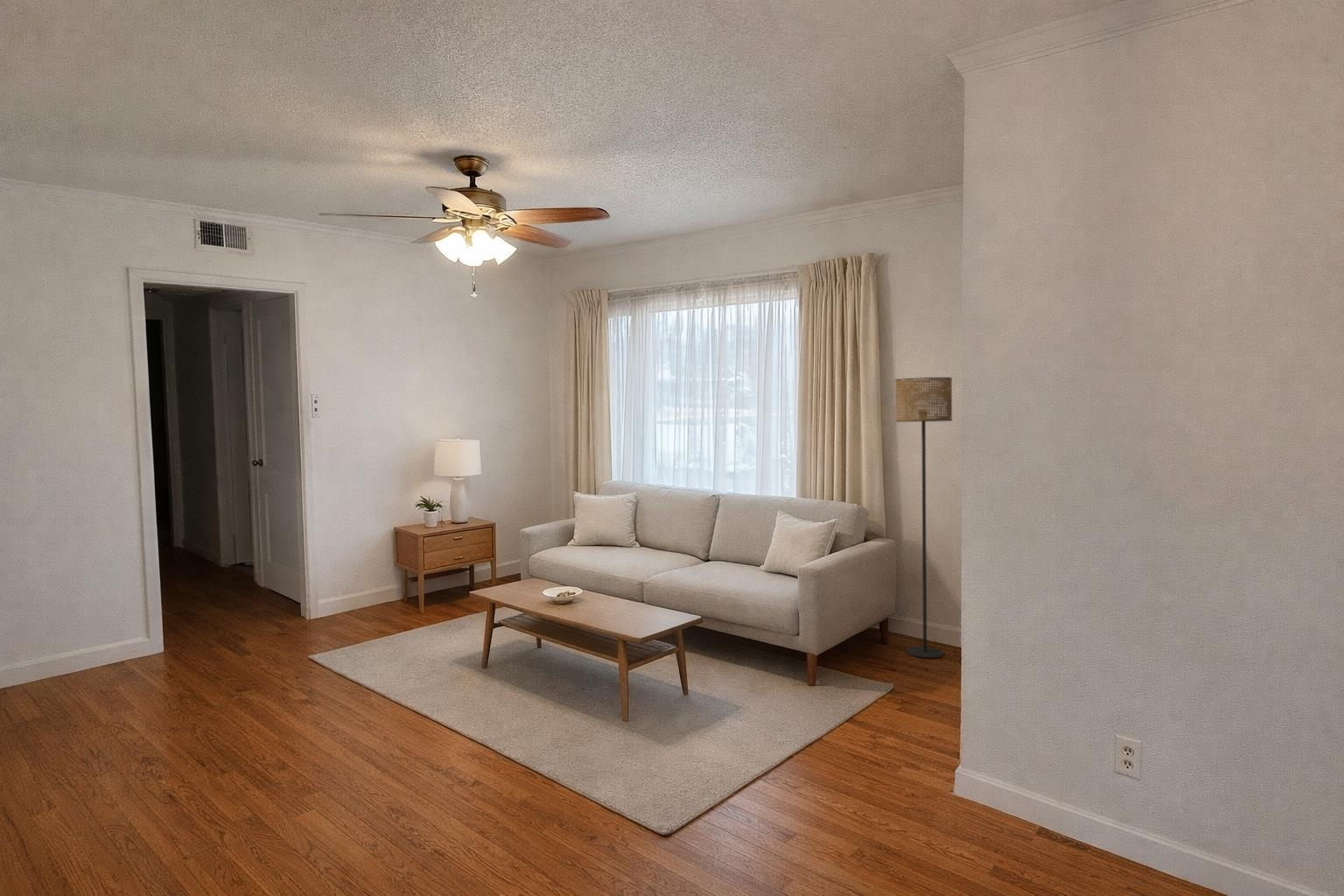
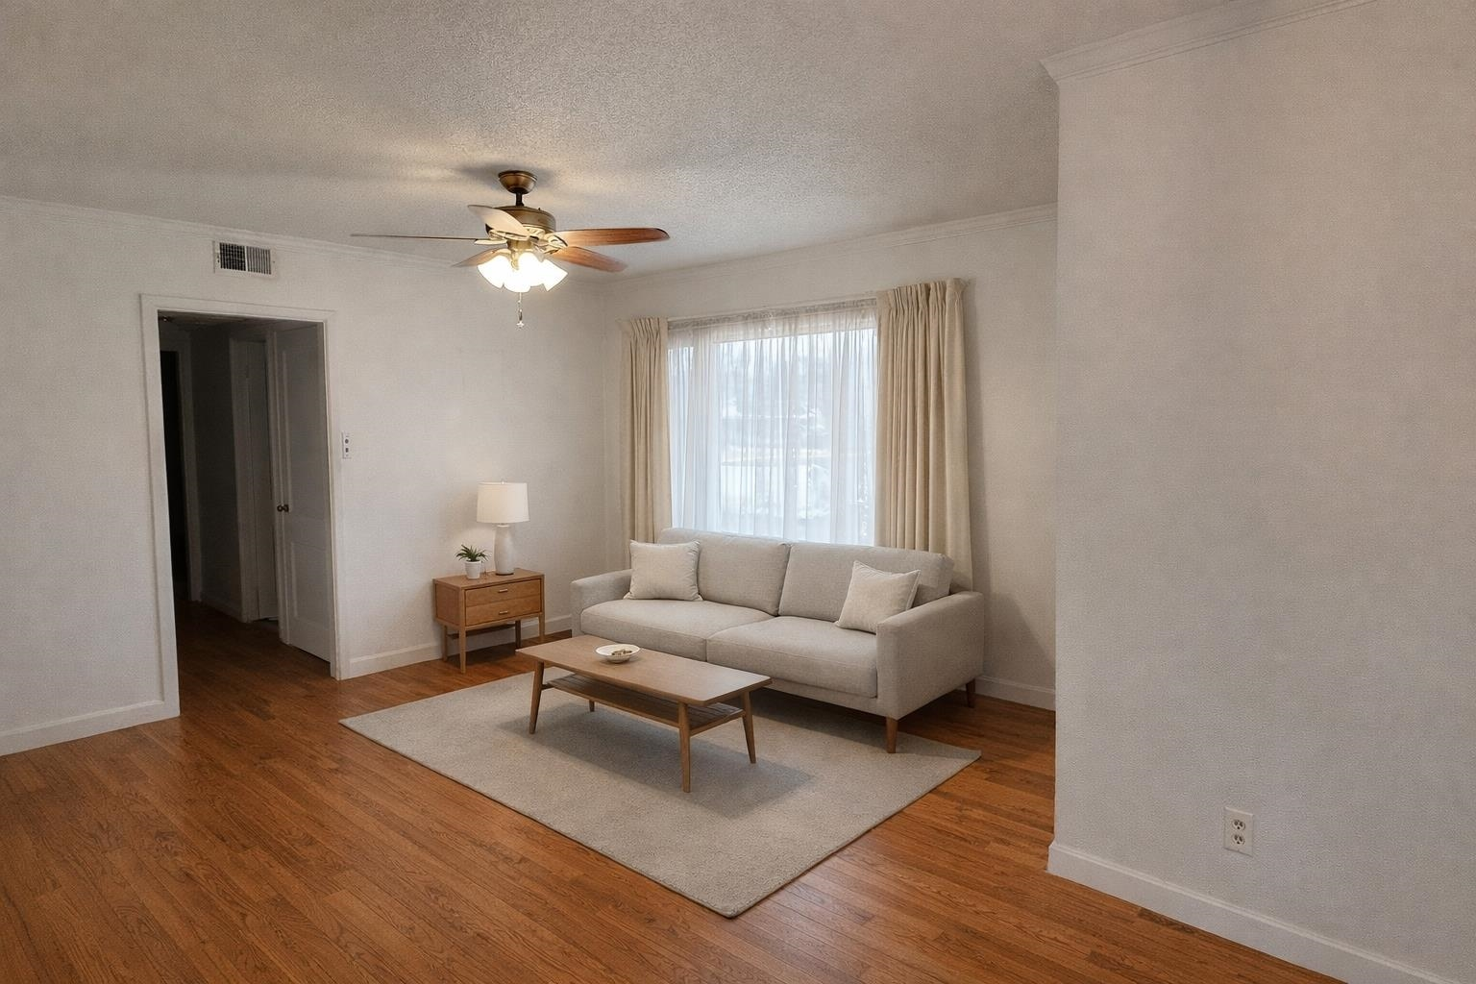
- floor lamp [894,376,953,659]
